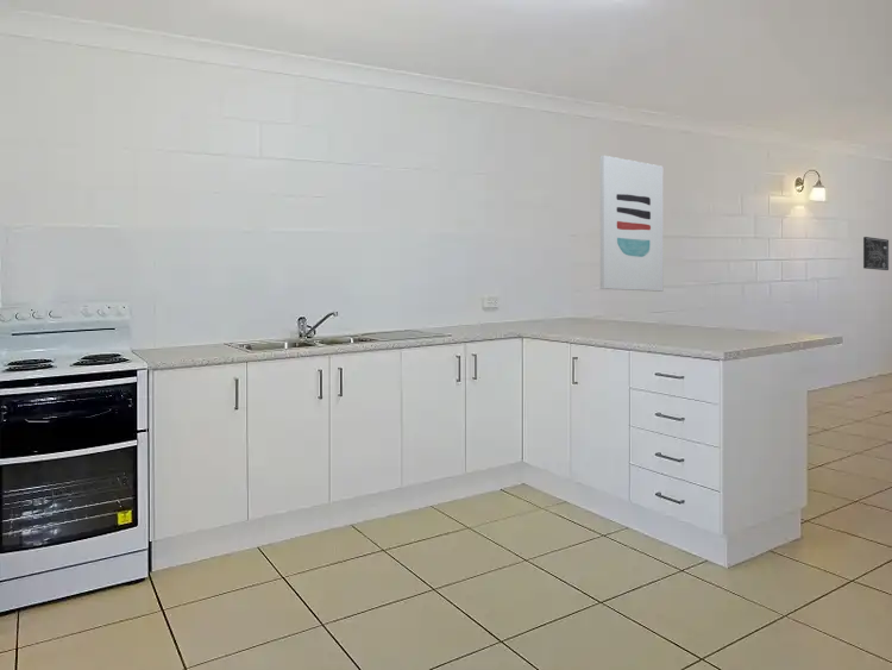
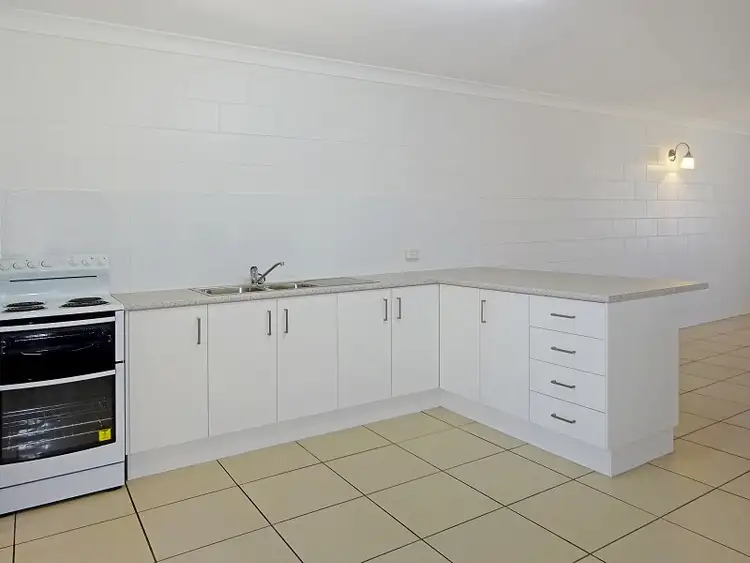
- wall art [862,236,890,271]
- wall art [598,155,665,293]
